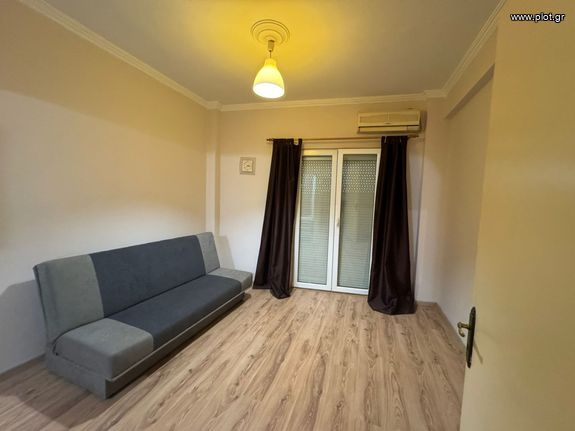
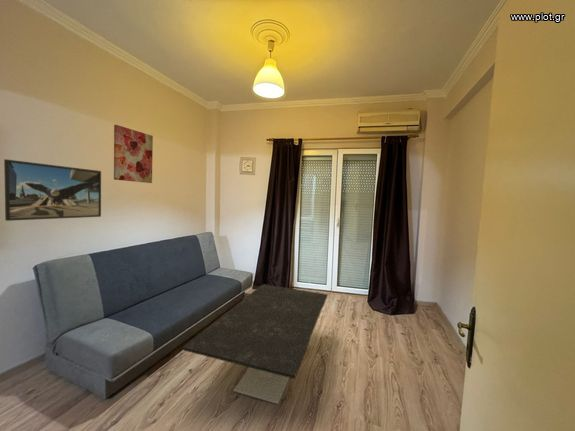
+ wall art [113,124,154,184]
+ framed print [3,158,102,222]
+ coffee table [182,283,329,405]
